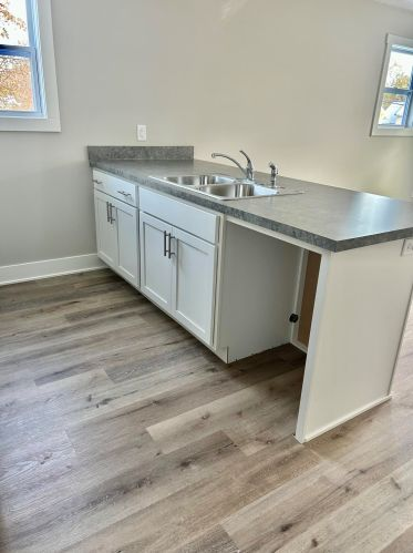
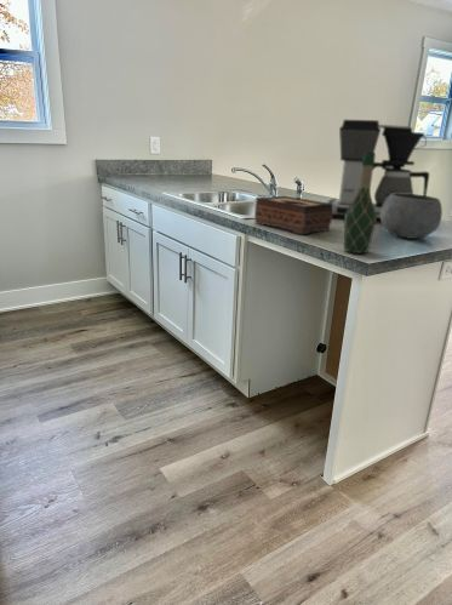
+ wine bottle [343,152,378,255]
+ coffee maker [327,119,430,219]
+ tissue box [253,195,333,235]
+ bowl [379,193,444,240]
